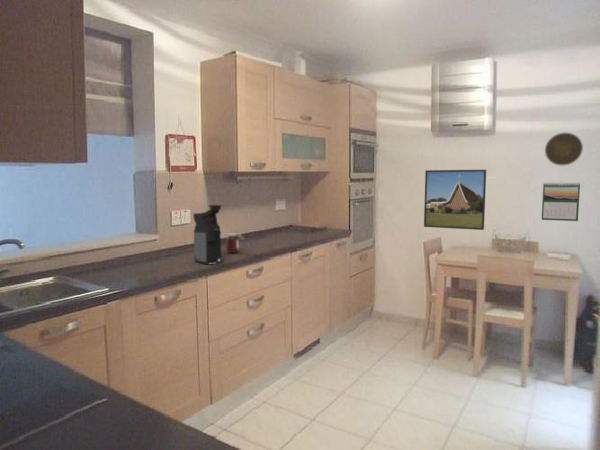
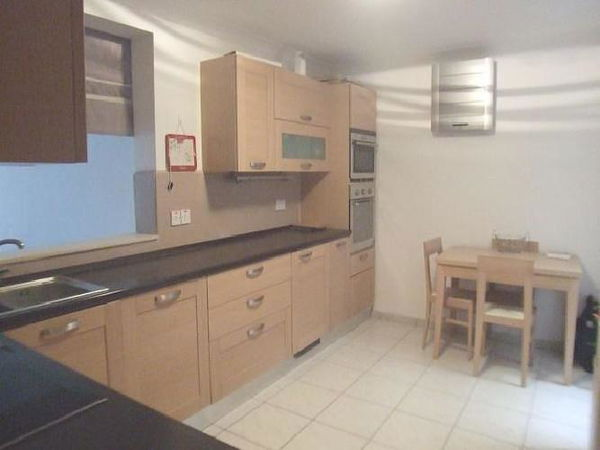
- decorative plate [544,132,584,166]
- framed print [423,169,487,231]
- coffee maker [192,204,223,265]
- jar [225,232,245,254]
- calendar [541,181,581,222]
